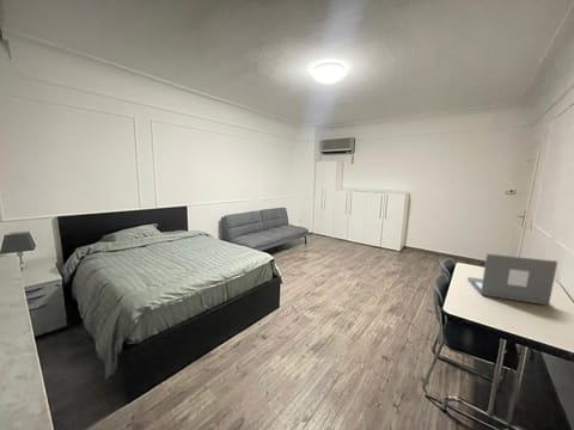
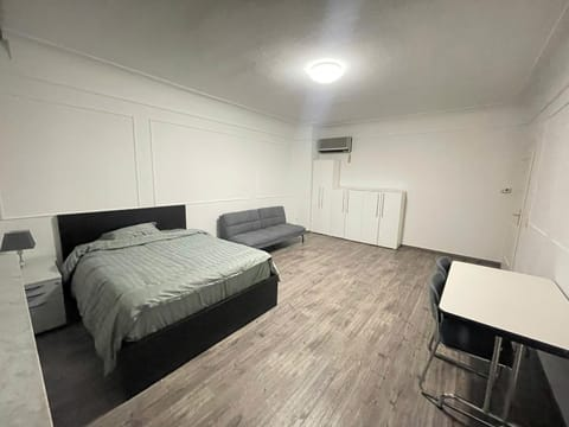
- laptop [466,252,558,306]
